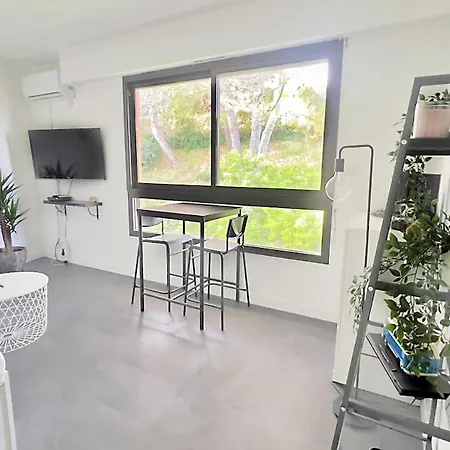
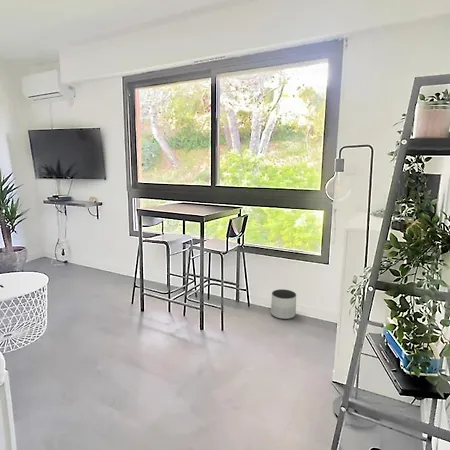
+ planter [270,288,297,320]
